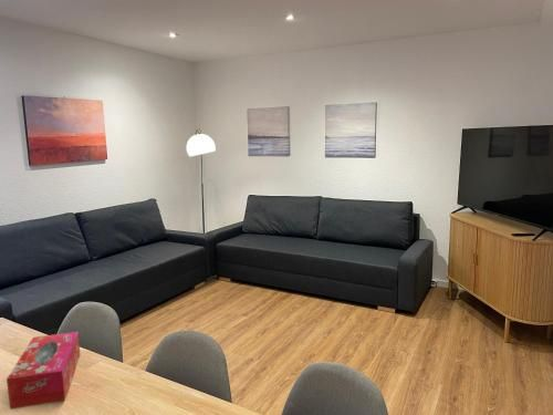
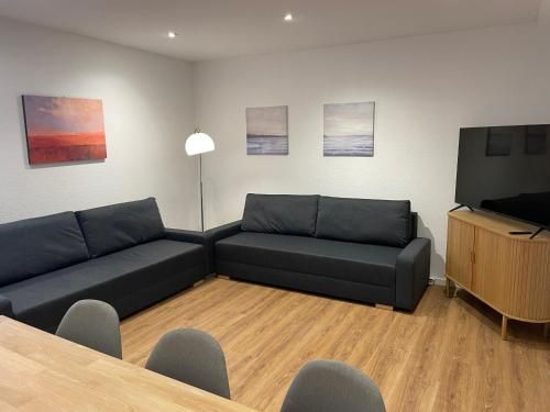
- tissue box [6,331,81,411]
